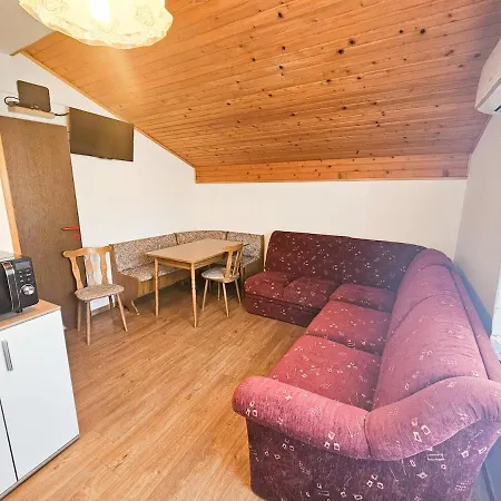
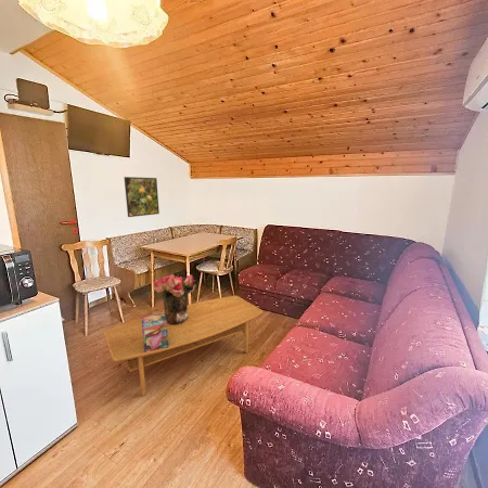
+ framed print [124,176,160,218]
+ coffee table [103,295,264,397]
+ bouquet [153,273,196,324]
+ decorative box [140,313,169,352]
